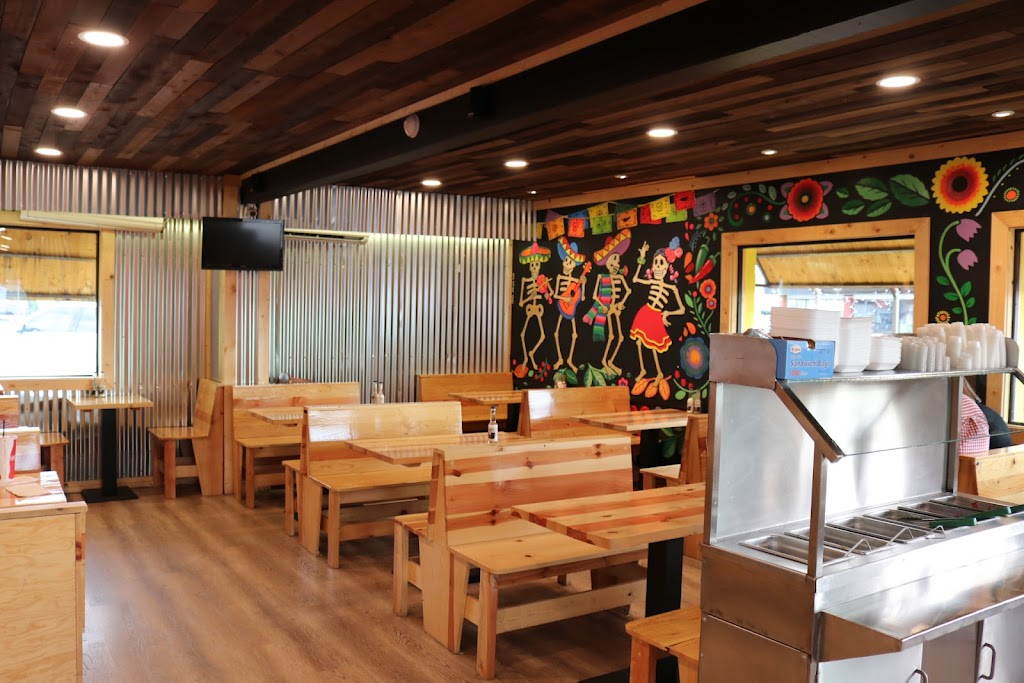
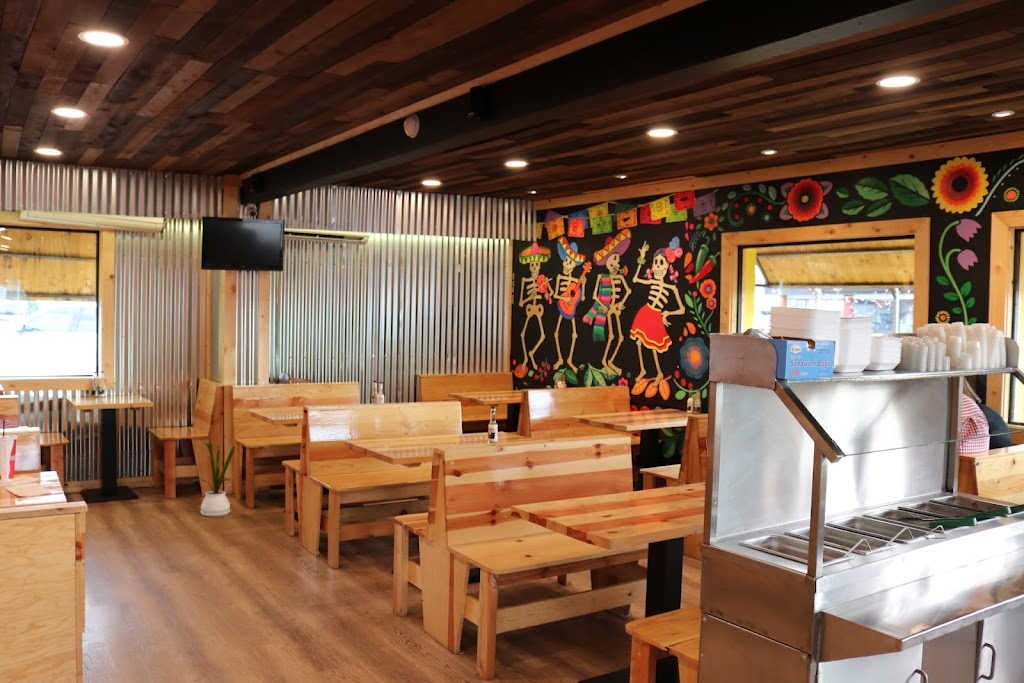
+ house plant [190,428,246,517]
